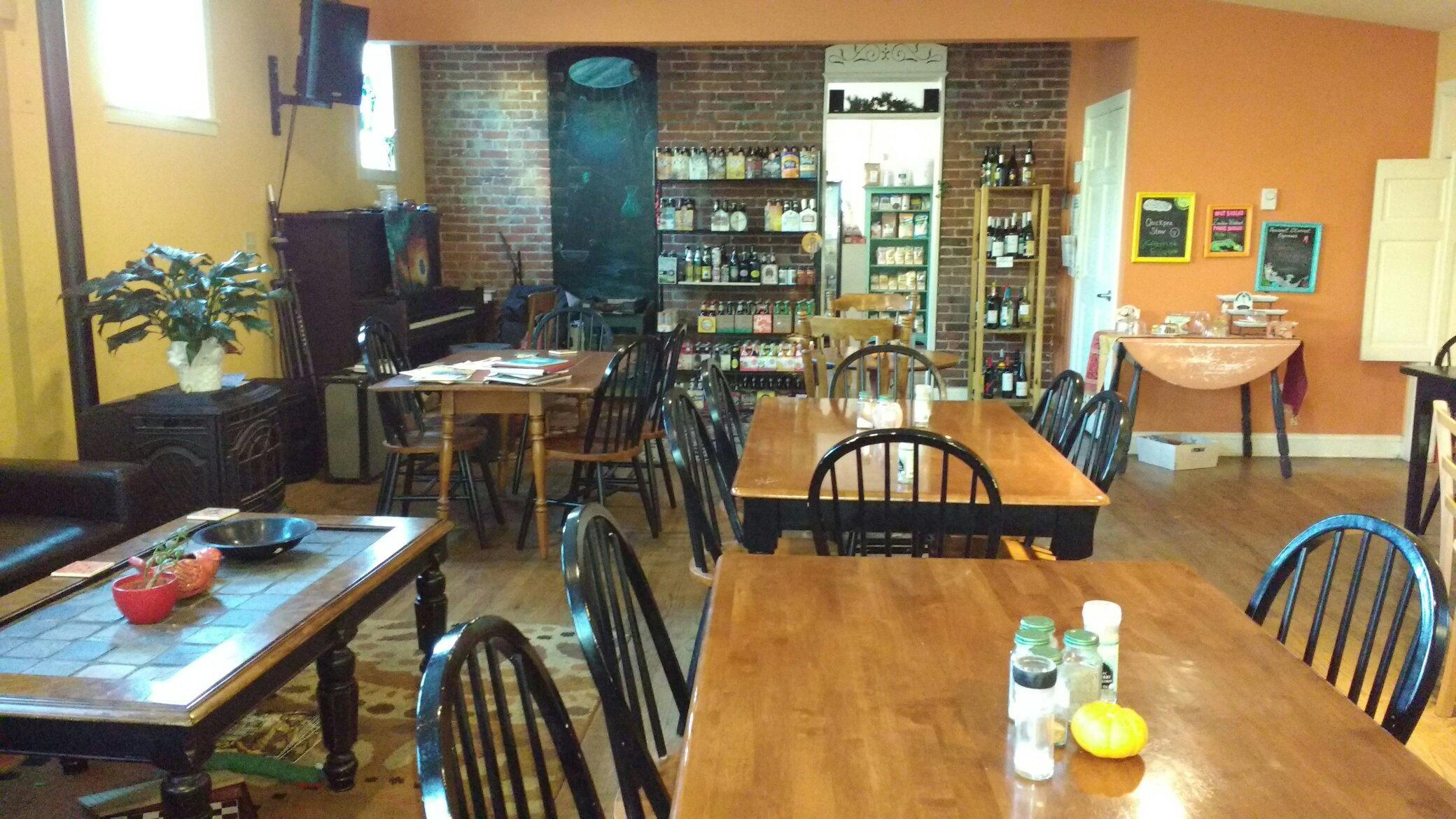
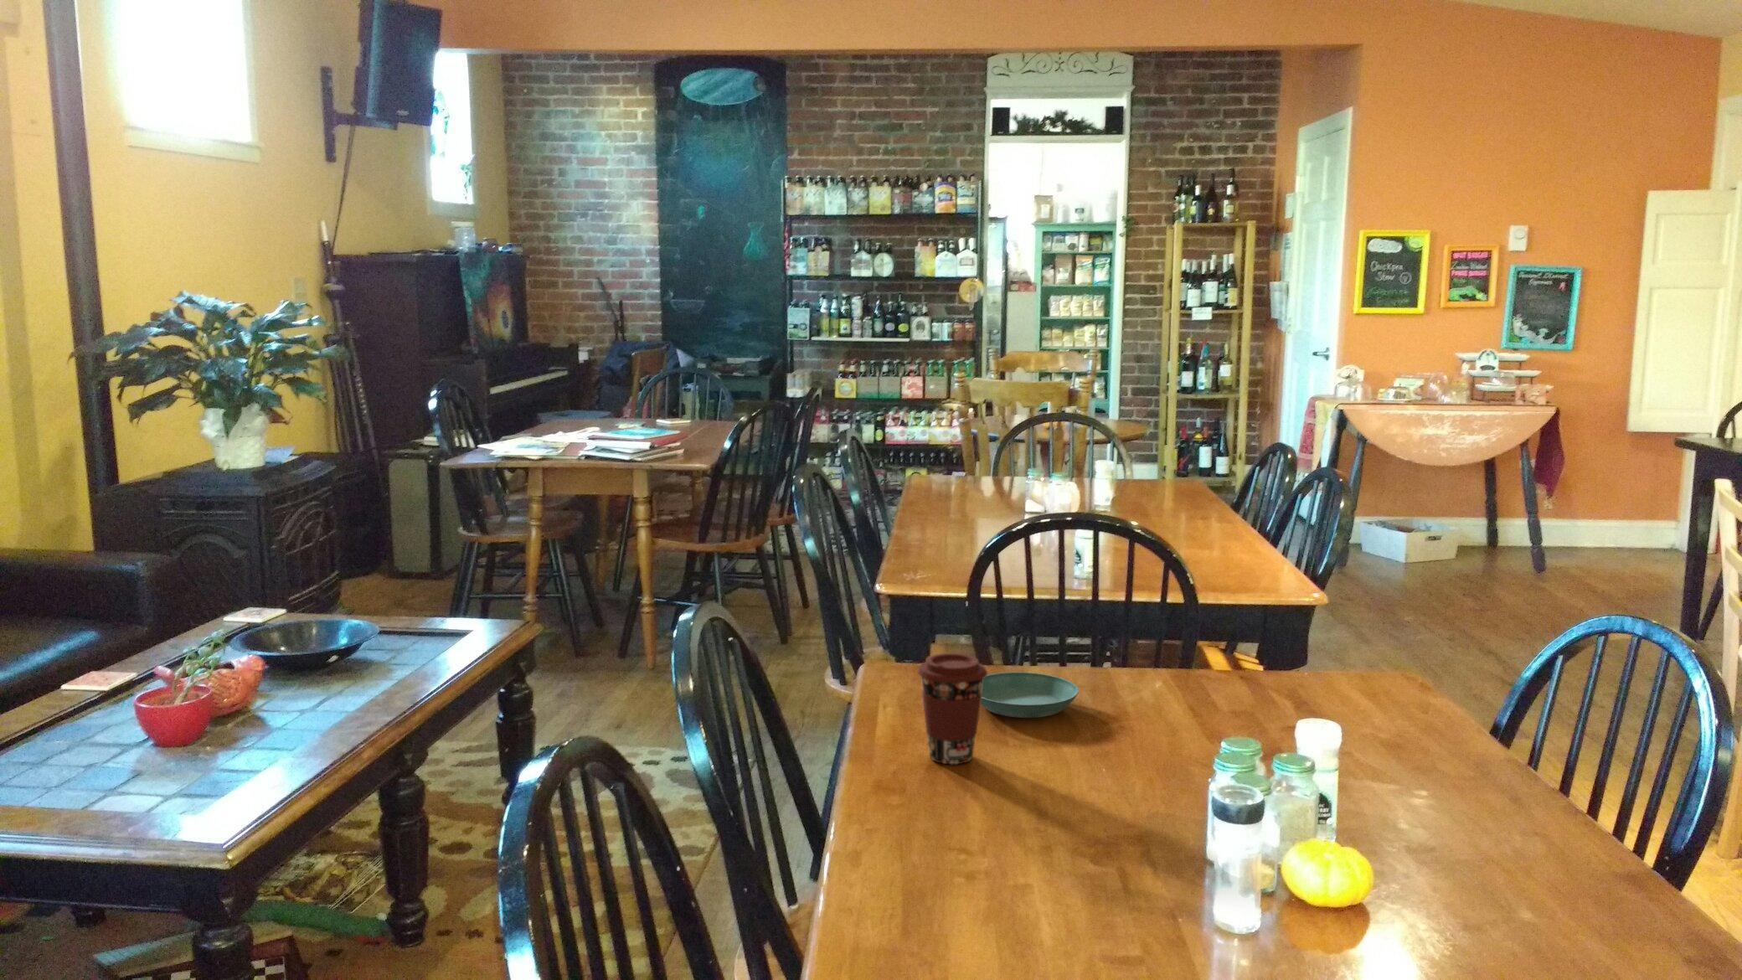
+ saucer [981,671,1079,719]
+ coffee cup [916,652,988,765]
